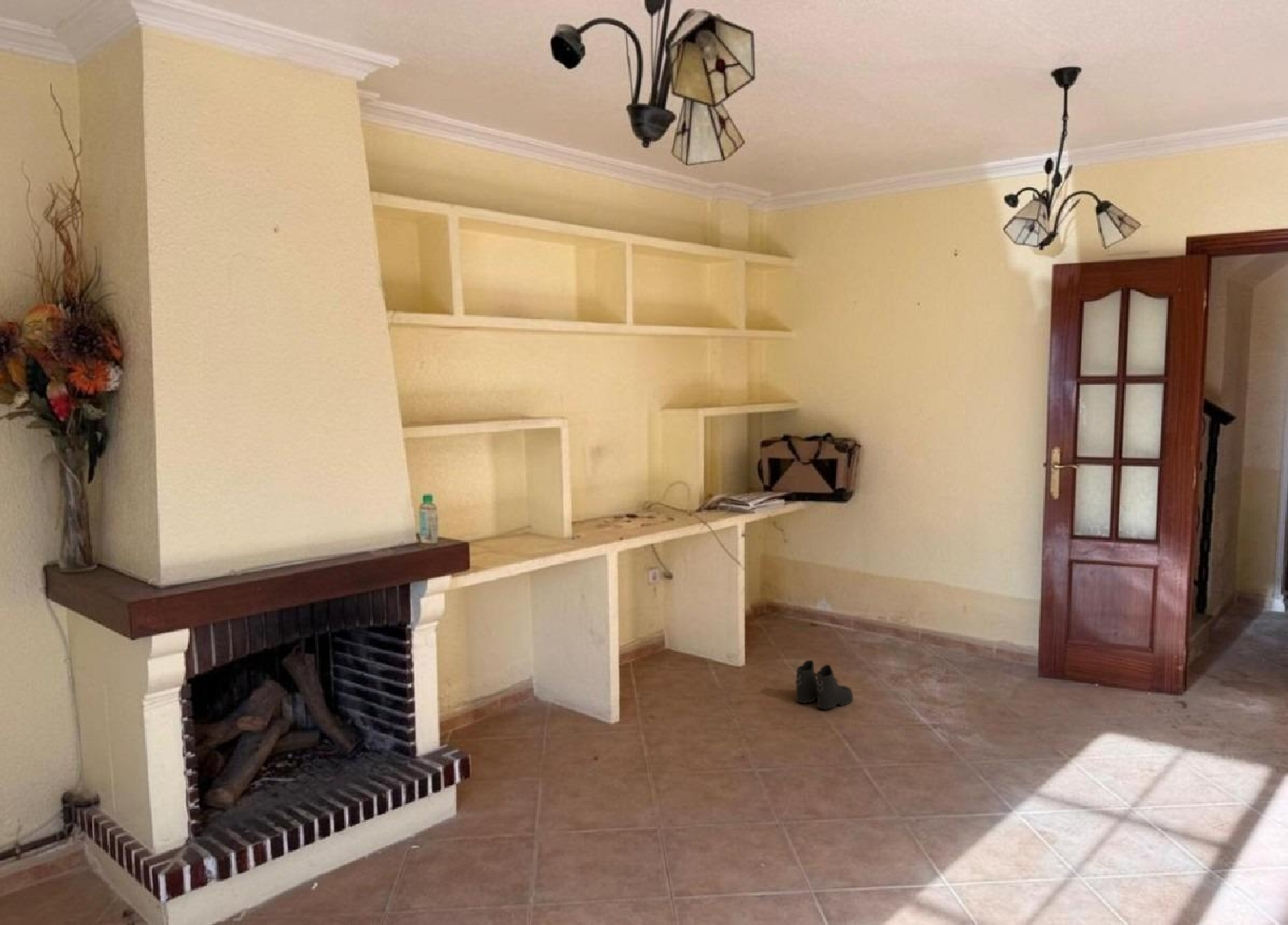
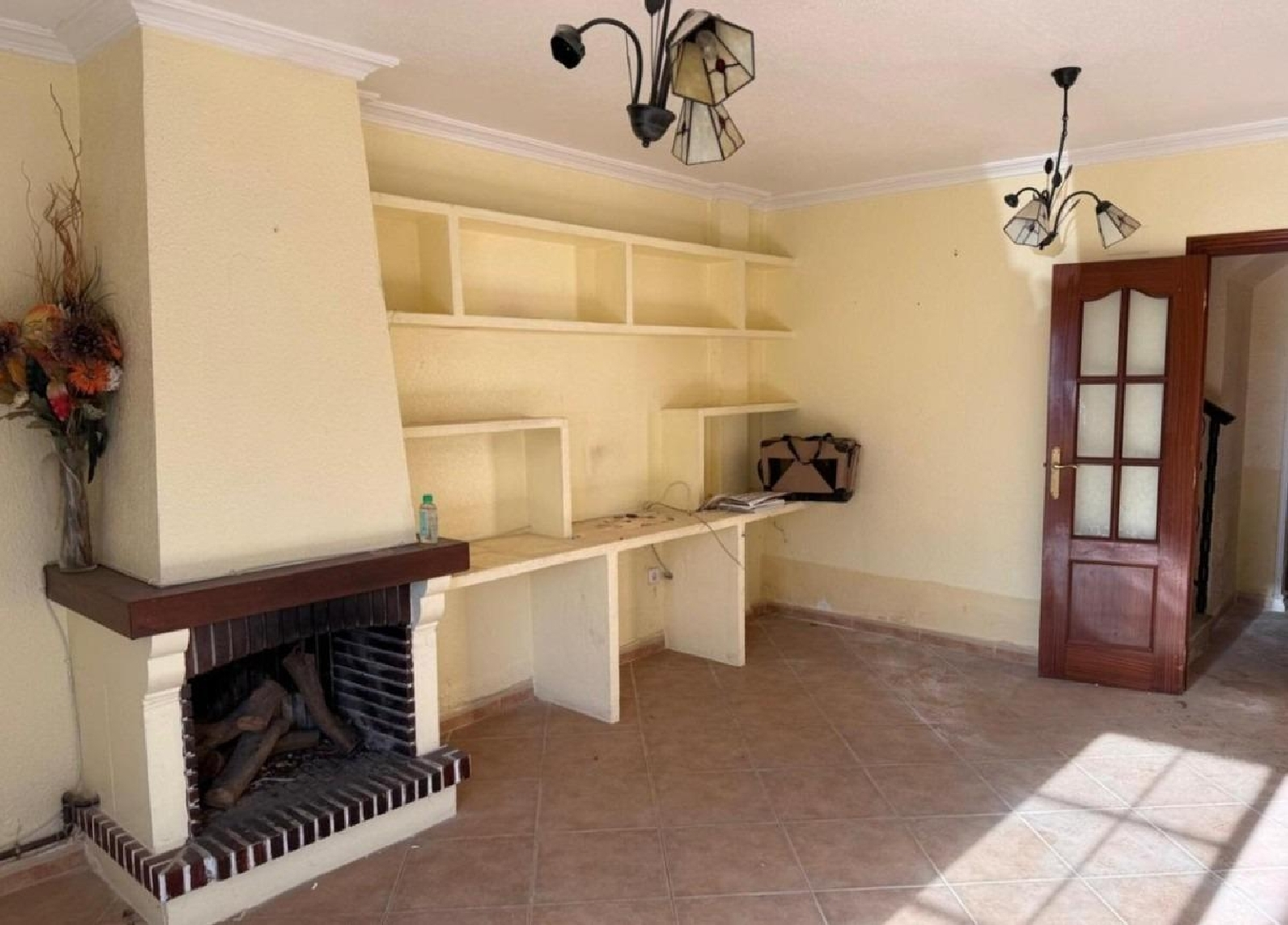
- boots [794,660,854,710]
